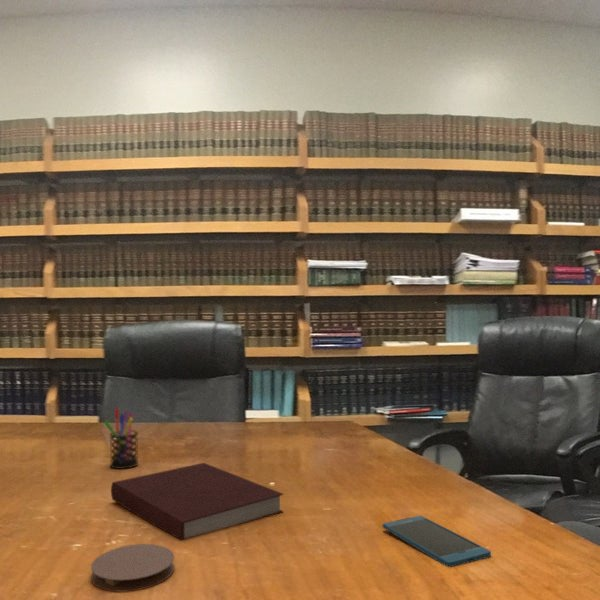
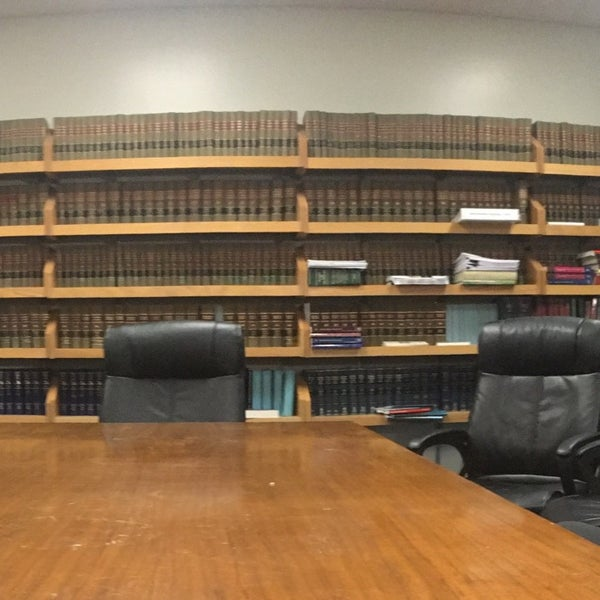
- pen holder [103,407,139,470]
- notebook [110,462,285,541]
- coaster [90,543,175,593]
- smartphone [381,515,492,568]
